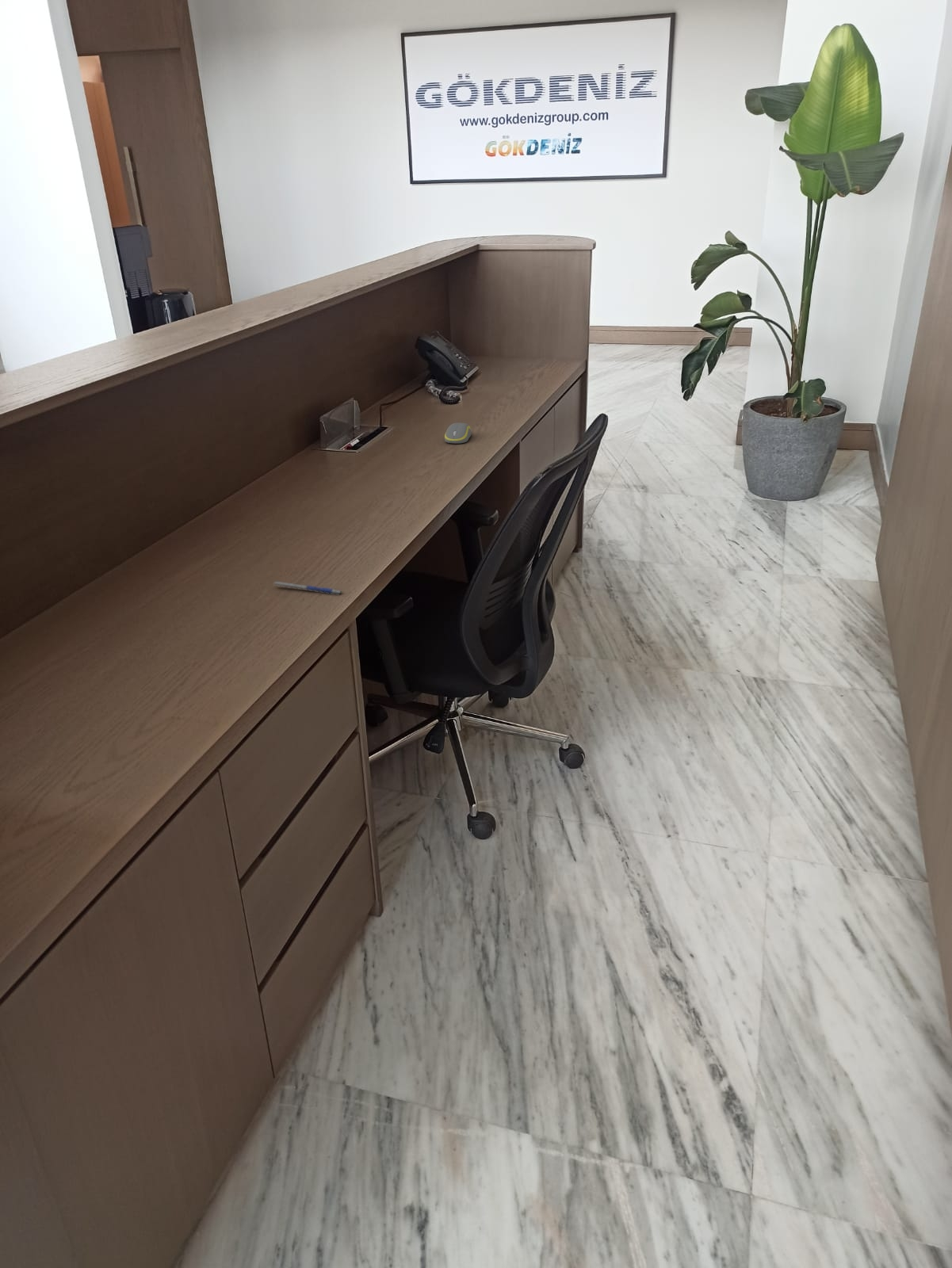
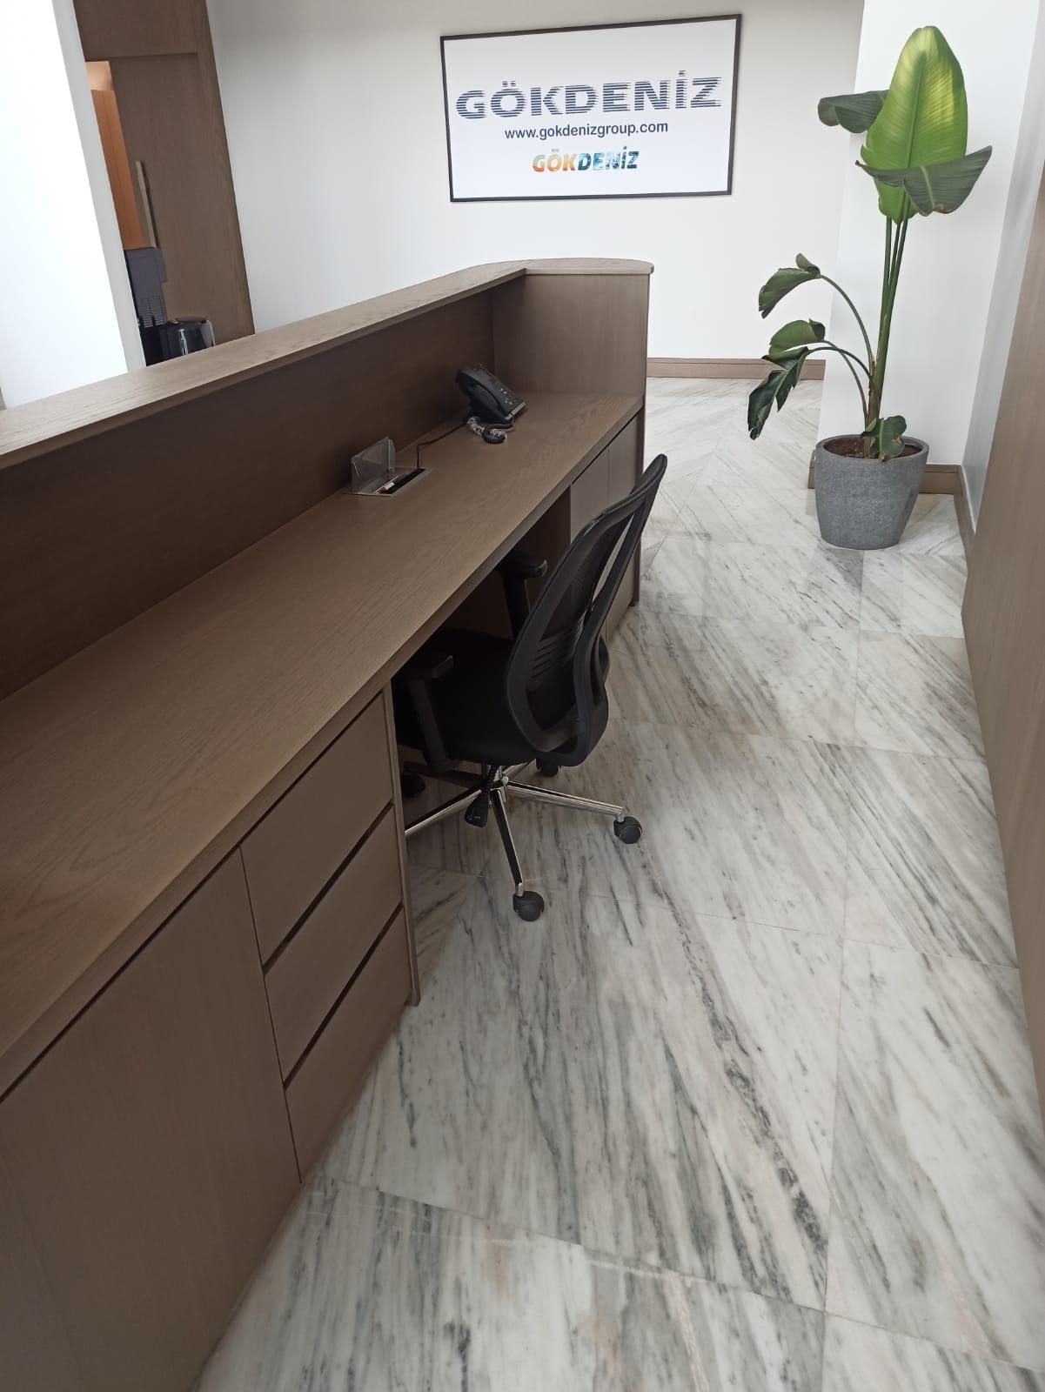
- pen [273,581,342,595]
- computer mouse [444,422,472,444]
